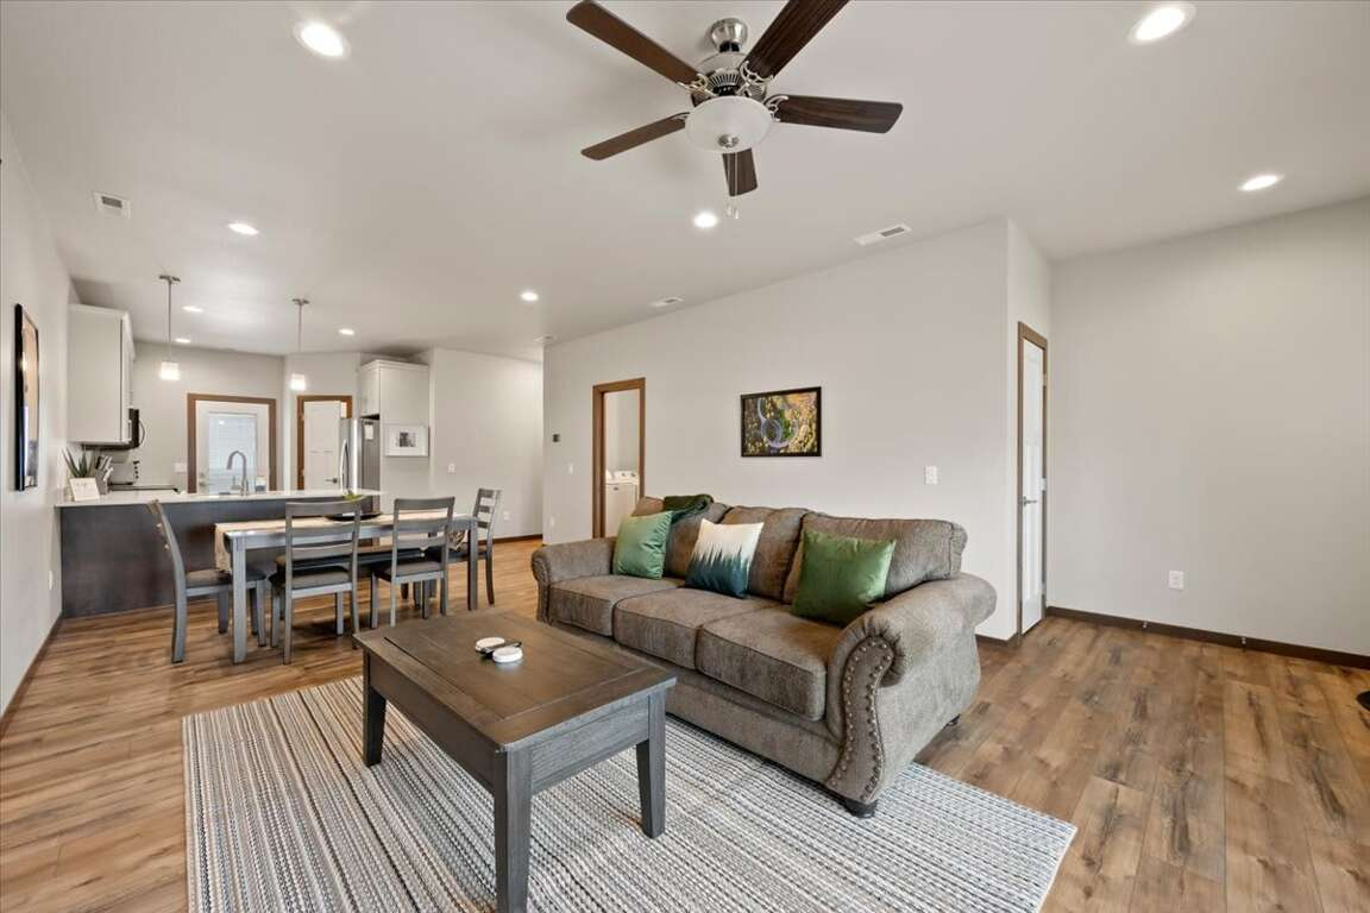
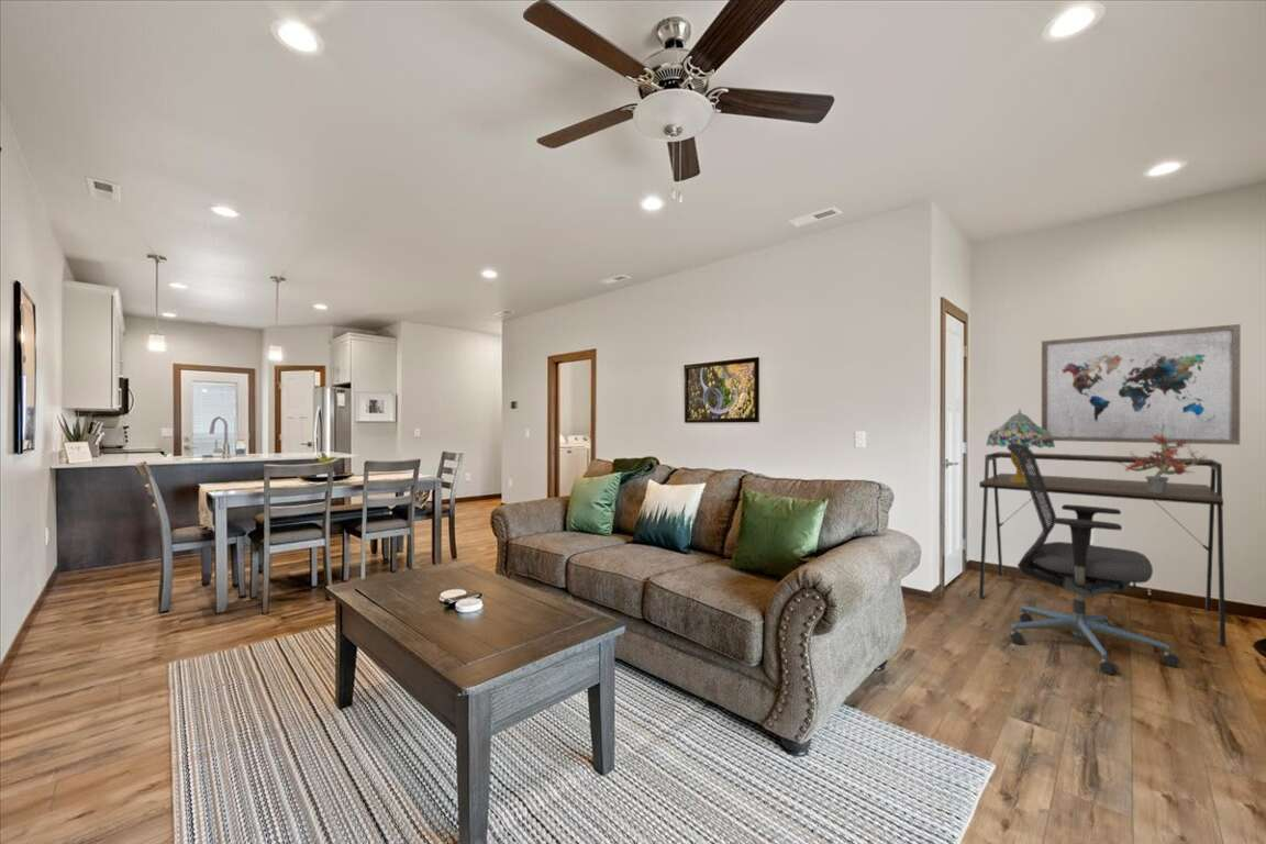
+ potted plant [1118,423,1209,493]
+ office chair [1006,443,1181,676]
+ wall art [1041,323,1242,446]
+ table lamp [986,408,1056,482]
+ desk [978,451,1226,648]
